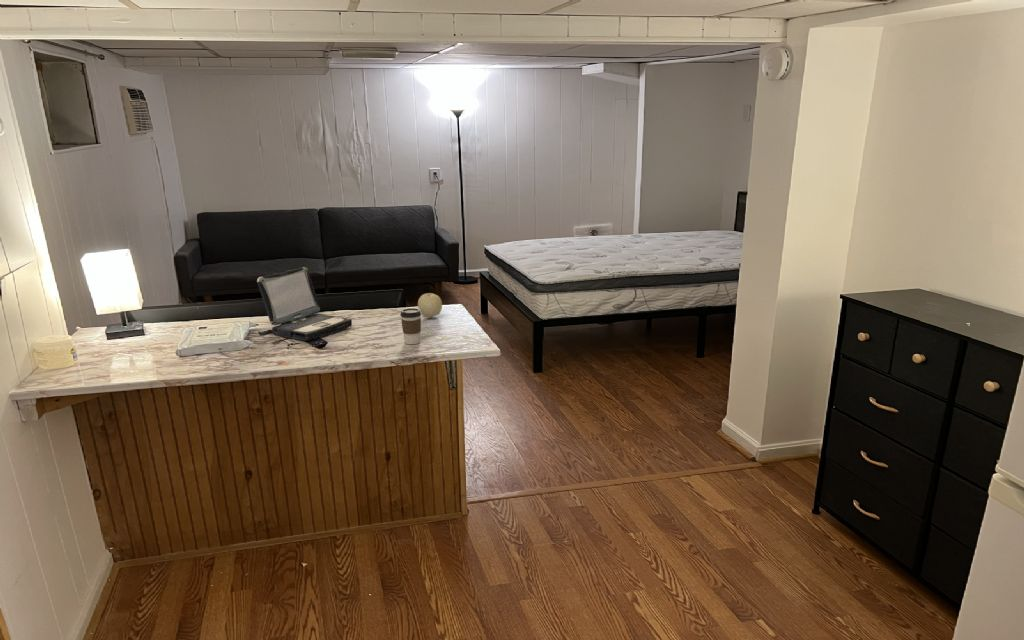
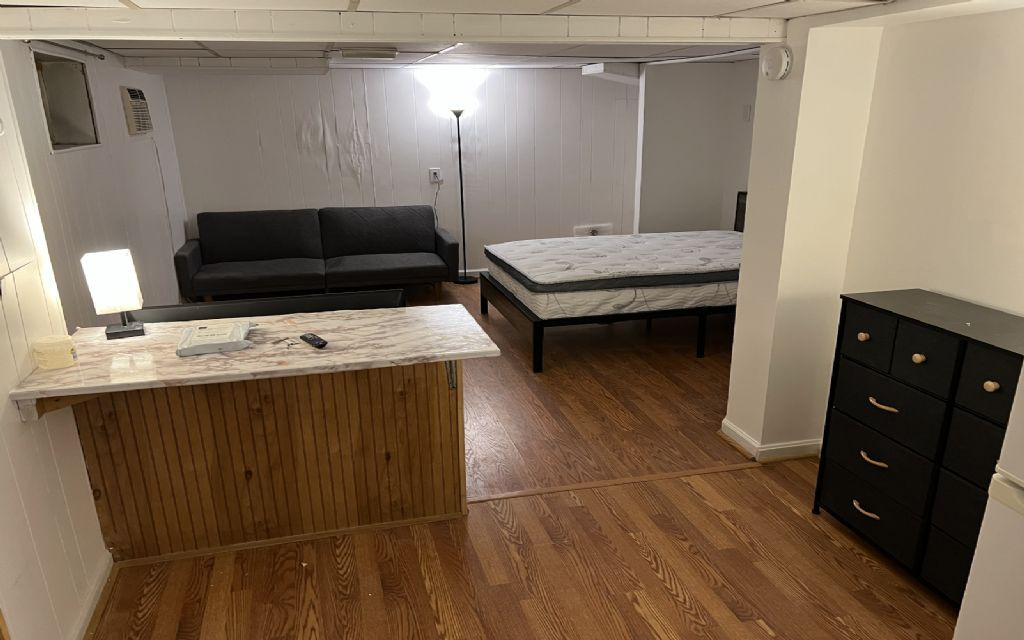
- coffee cup [399,307,422,345]
- laptop [256,266,353,342]
- fruit [417,292,443,319]
